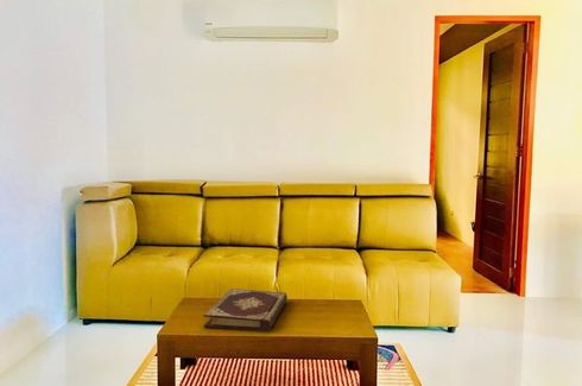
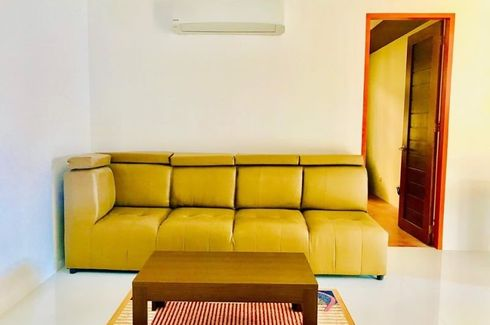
- book [202,287,289,333]
